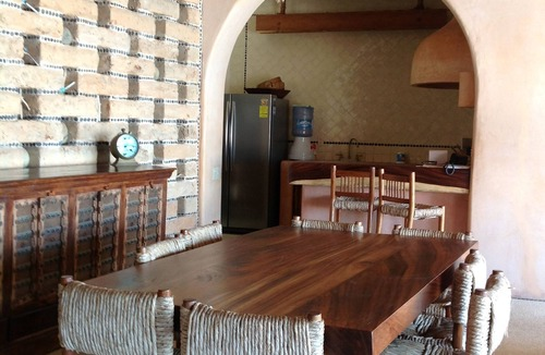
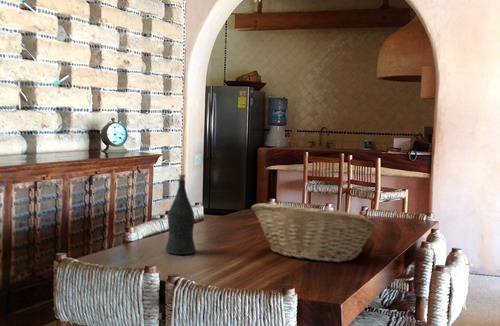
+ fruit basket [250,202,379,263]
+ wine bottle [164,173,197,256]
